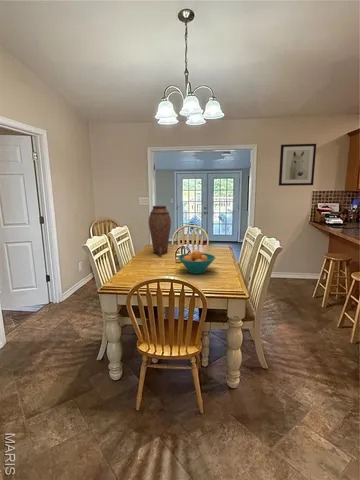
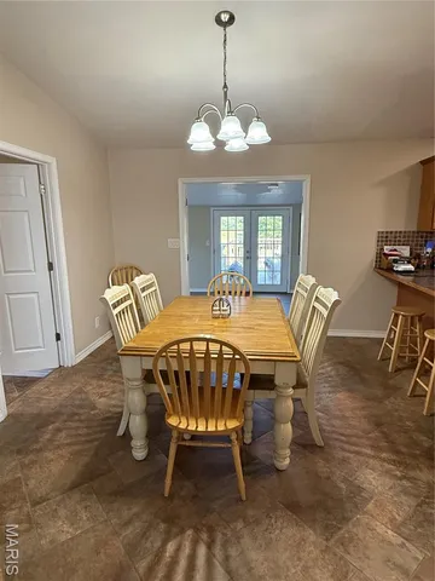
- fruit bowl [177,249,216,274]
- vase [148,205,172,257]
- wall art [278,143,317,187]
